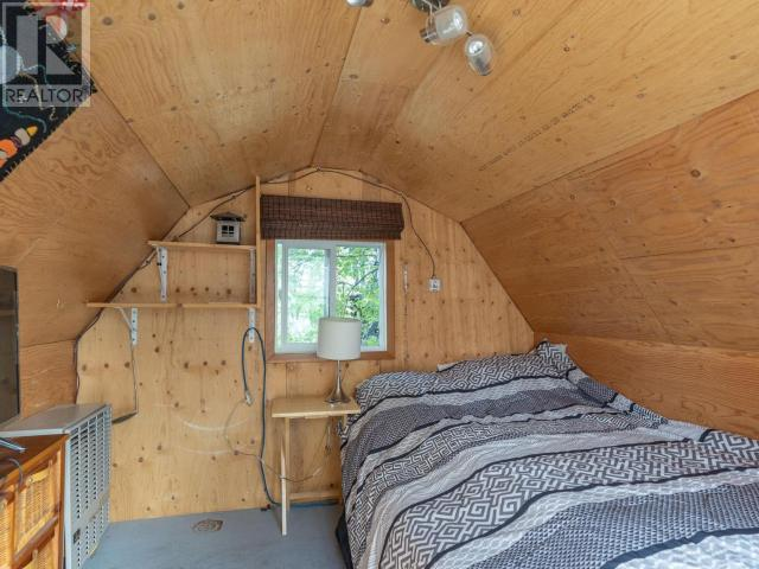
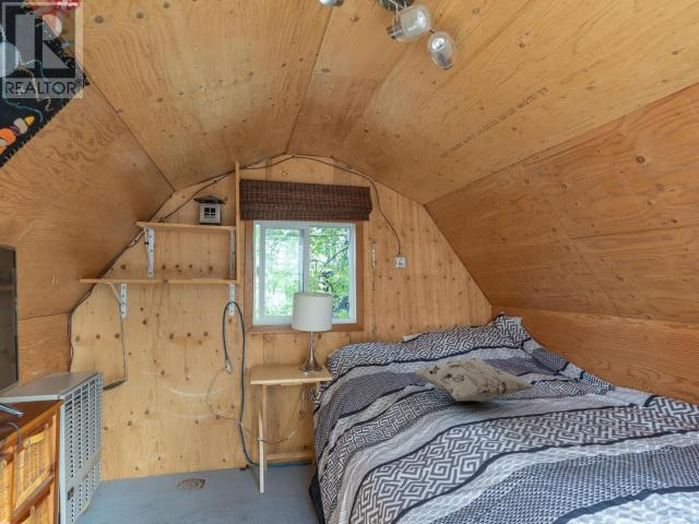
+ decorative pillow [412,357,537,404]
